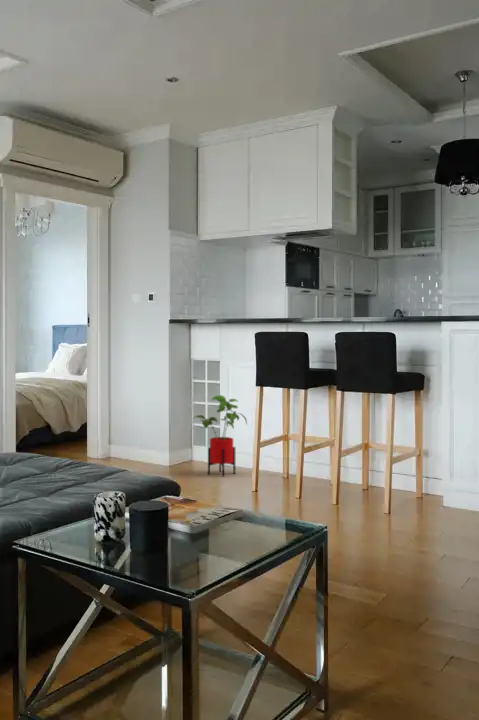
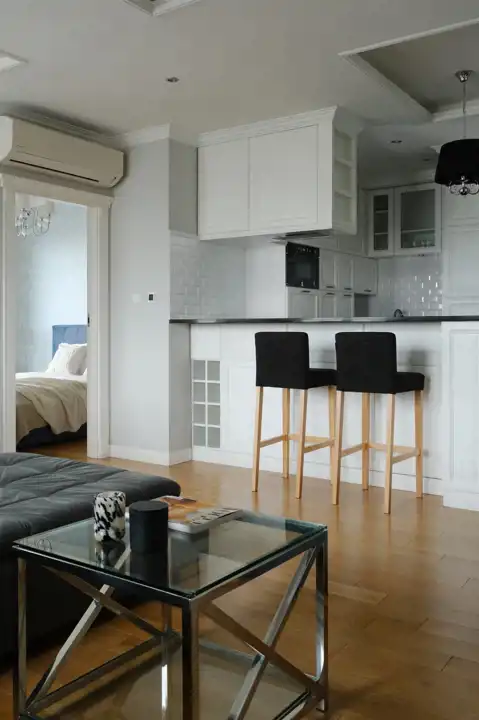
- house plant [192,394,248,478]
